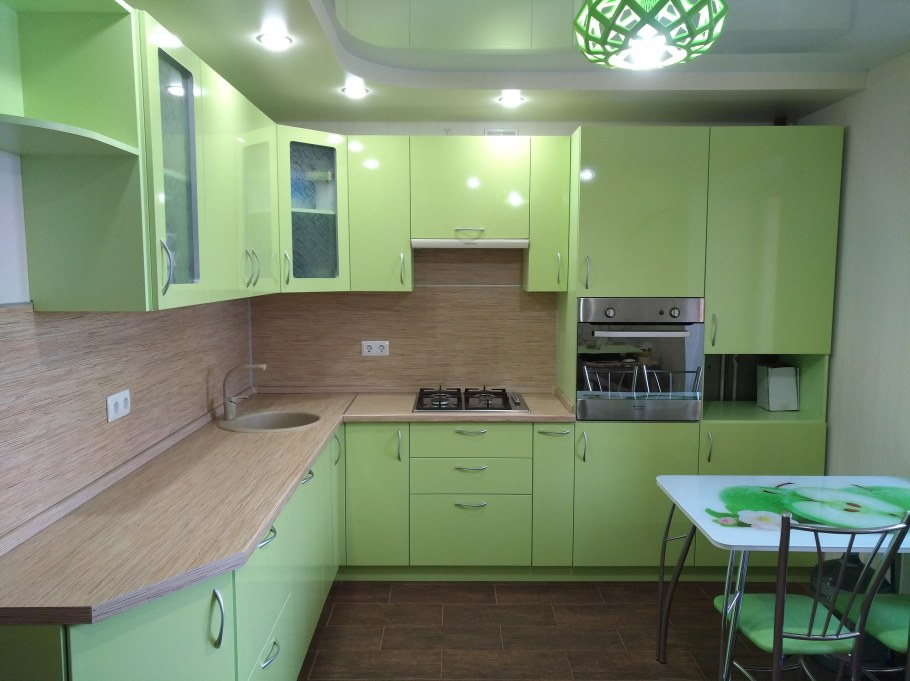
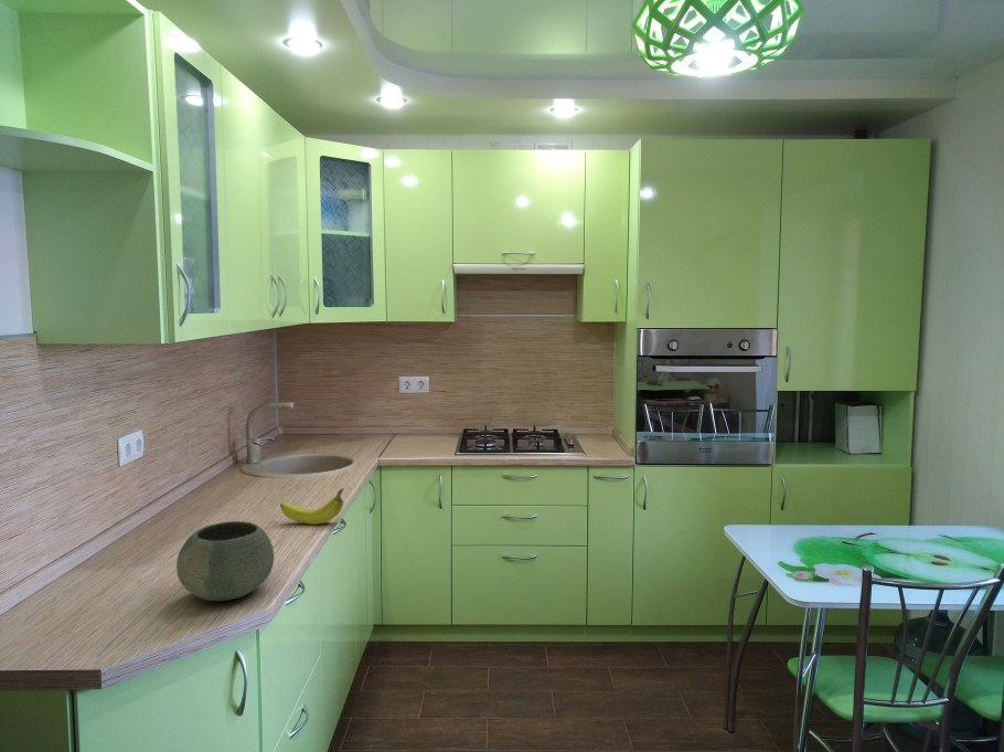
+ bowl [175,520,275,602]
+ fruit [279,487,345,526]
